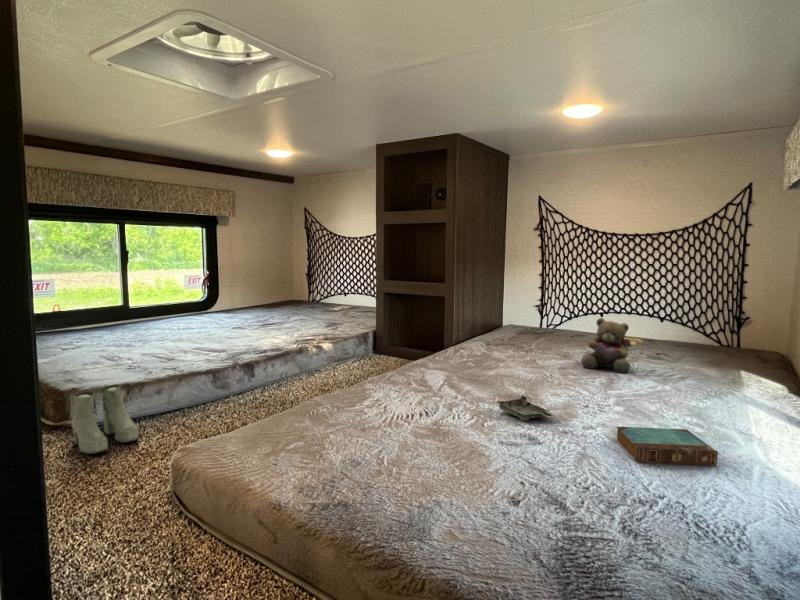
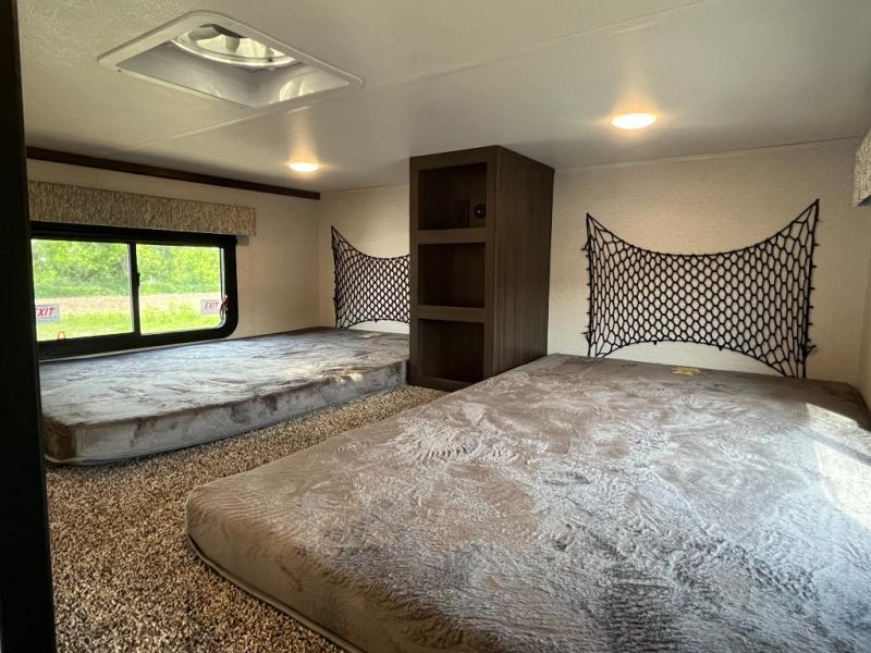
- tray [496,395,557,422]
- teddy bear [581,317,632,374]
- book [616,426,719,467]
- boots [71,384,139,455]
